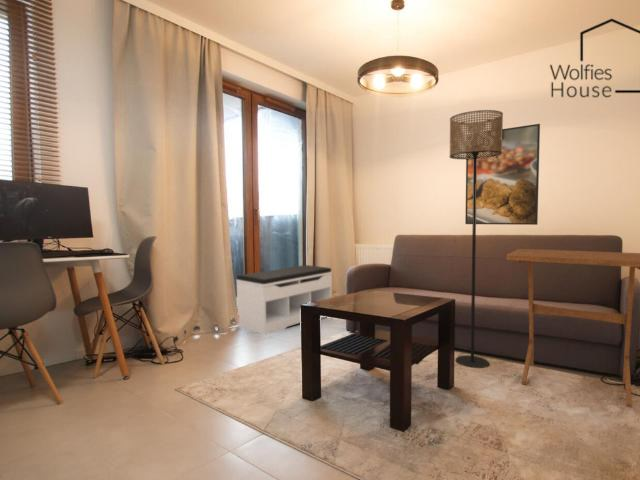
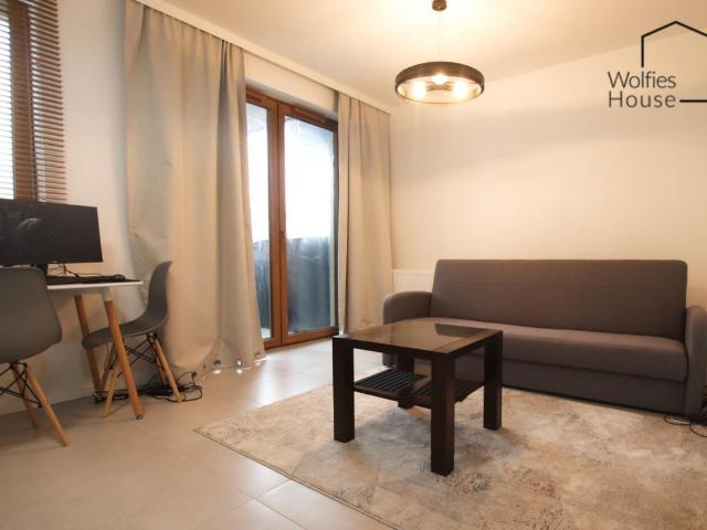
- bench [235,264,333,336]
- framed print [464,123,541,226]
- side table [506,248,640,409]
- floor lamp [449,109,504,369]
